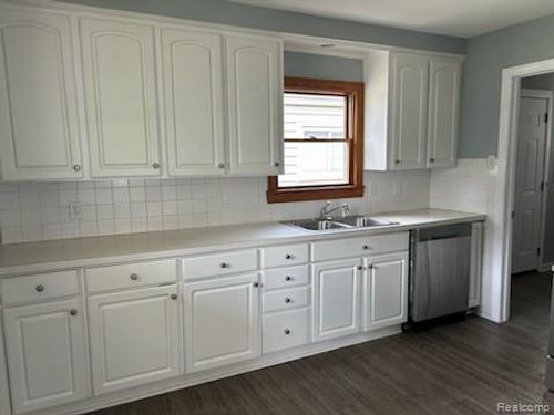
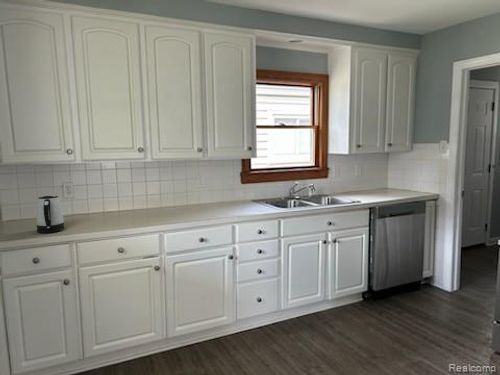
+ kettle [35,194,65,234]
